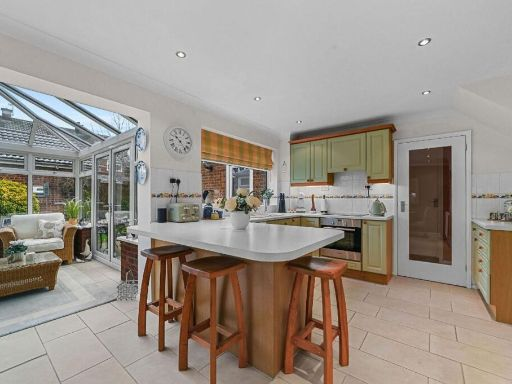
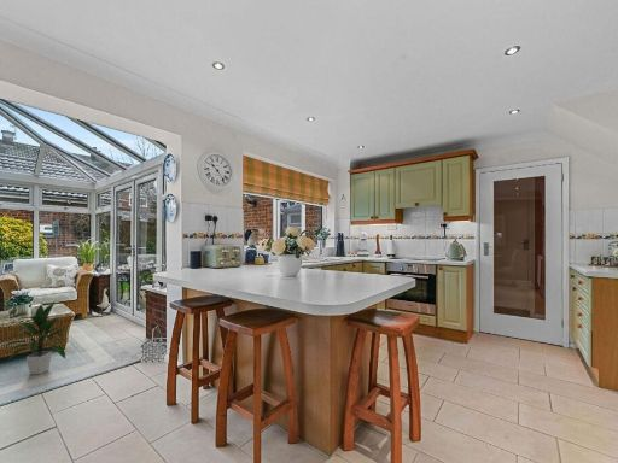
+ indoor plant [1,301,71,375]
